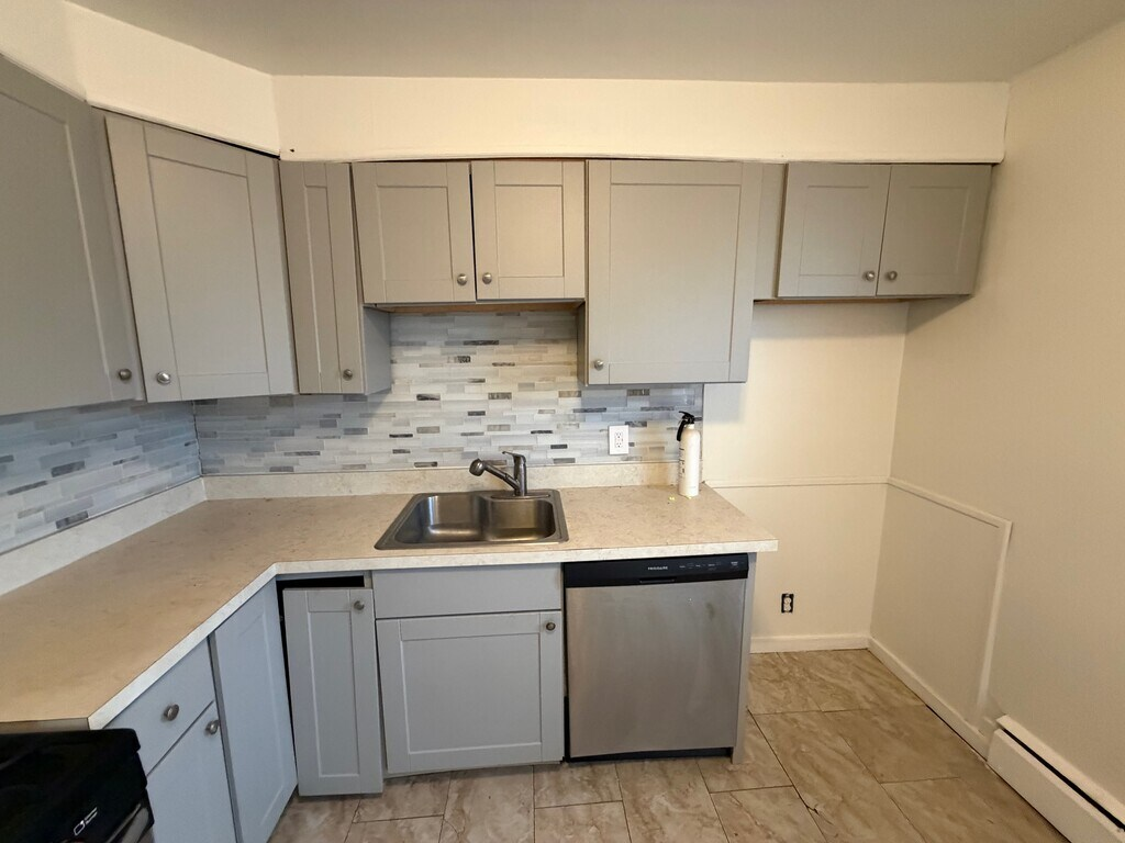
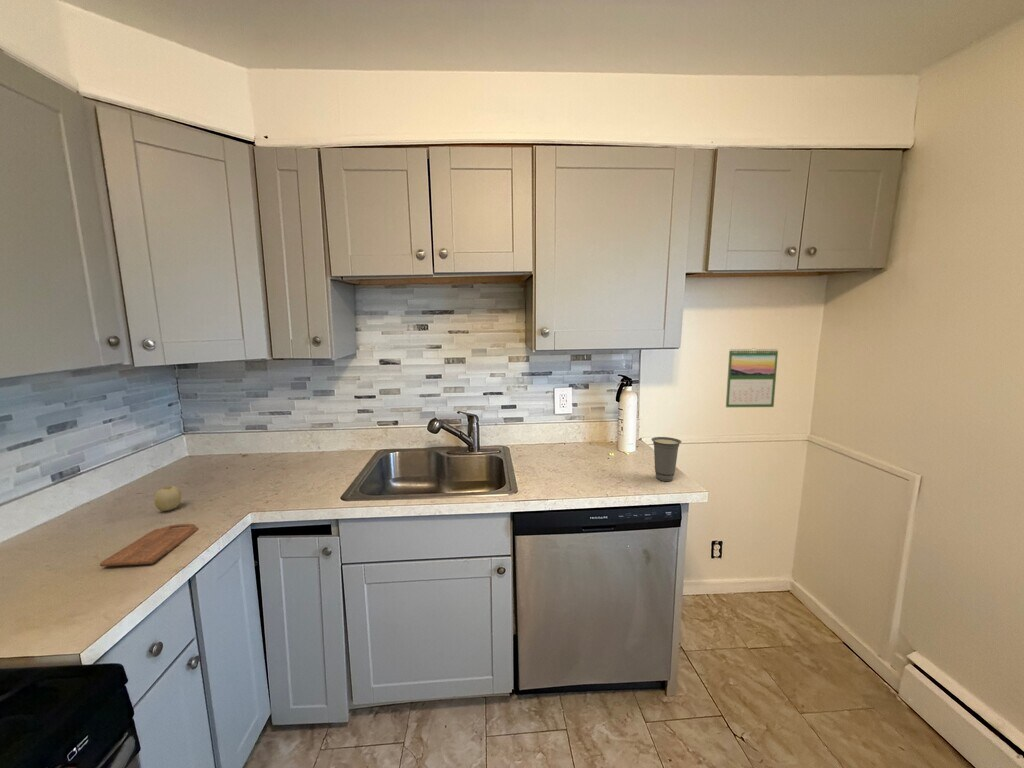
+ calendar [725,347,779,408]
+ cutting board [99,523,199,567]
+ fruit [153,485,182,512]
+ cup [650,436,682,482]
